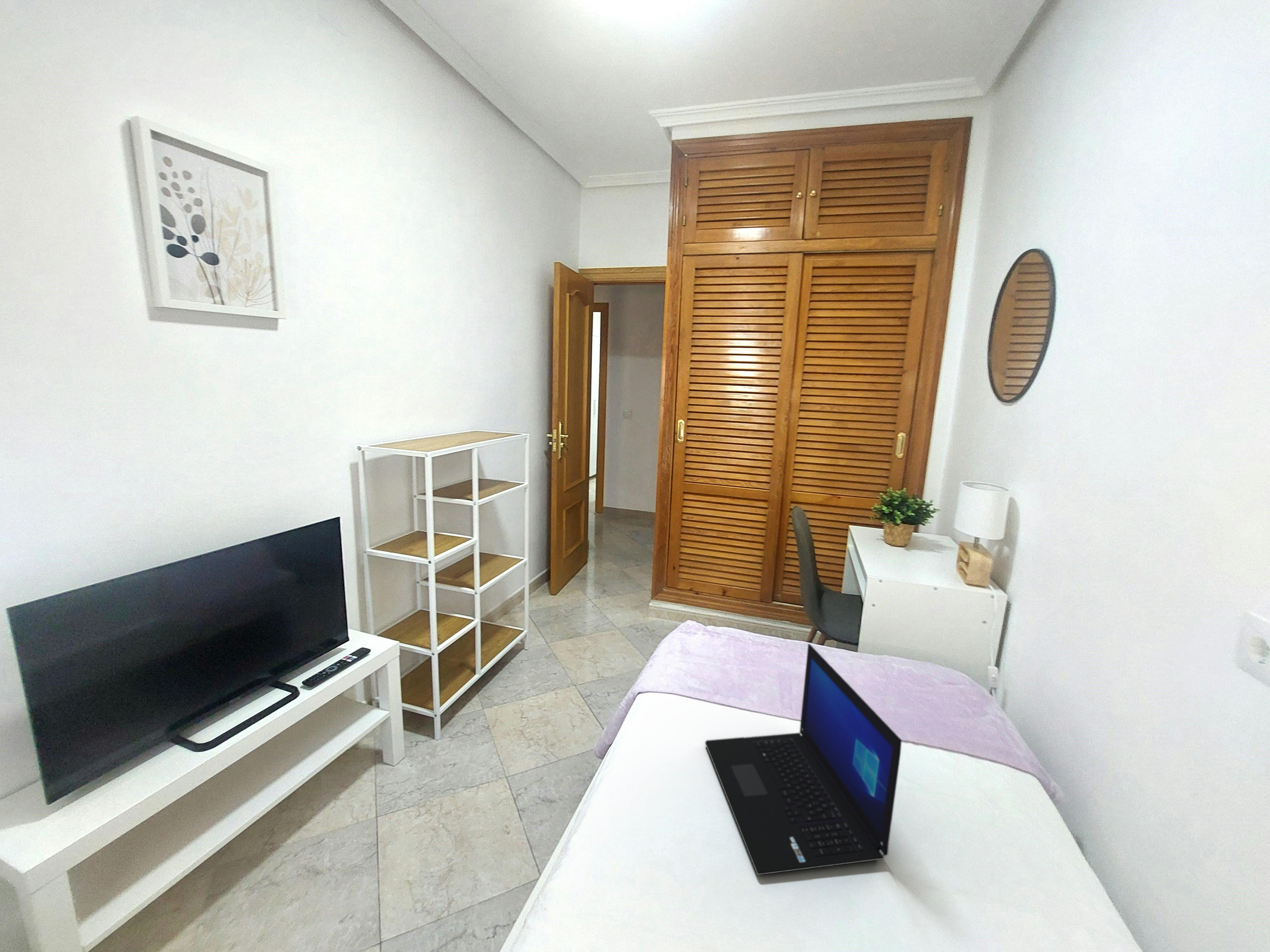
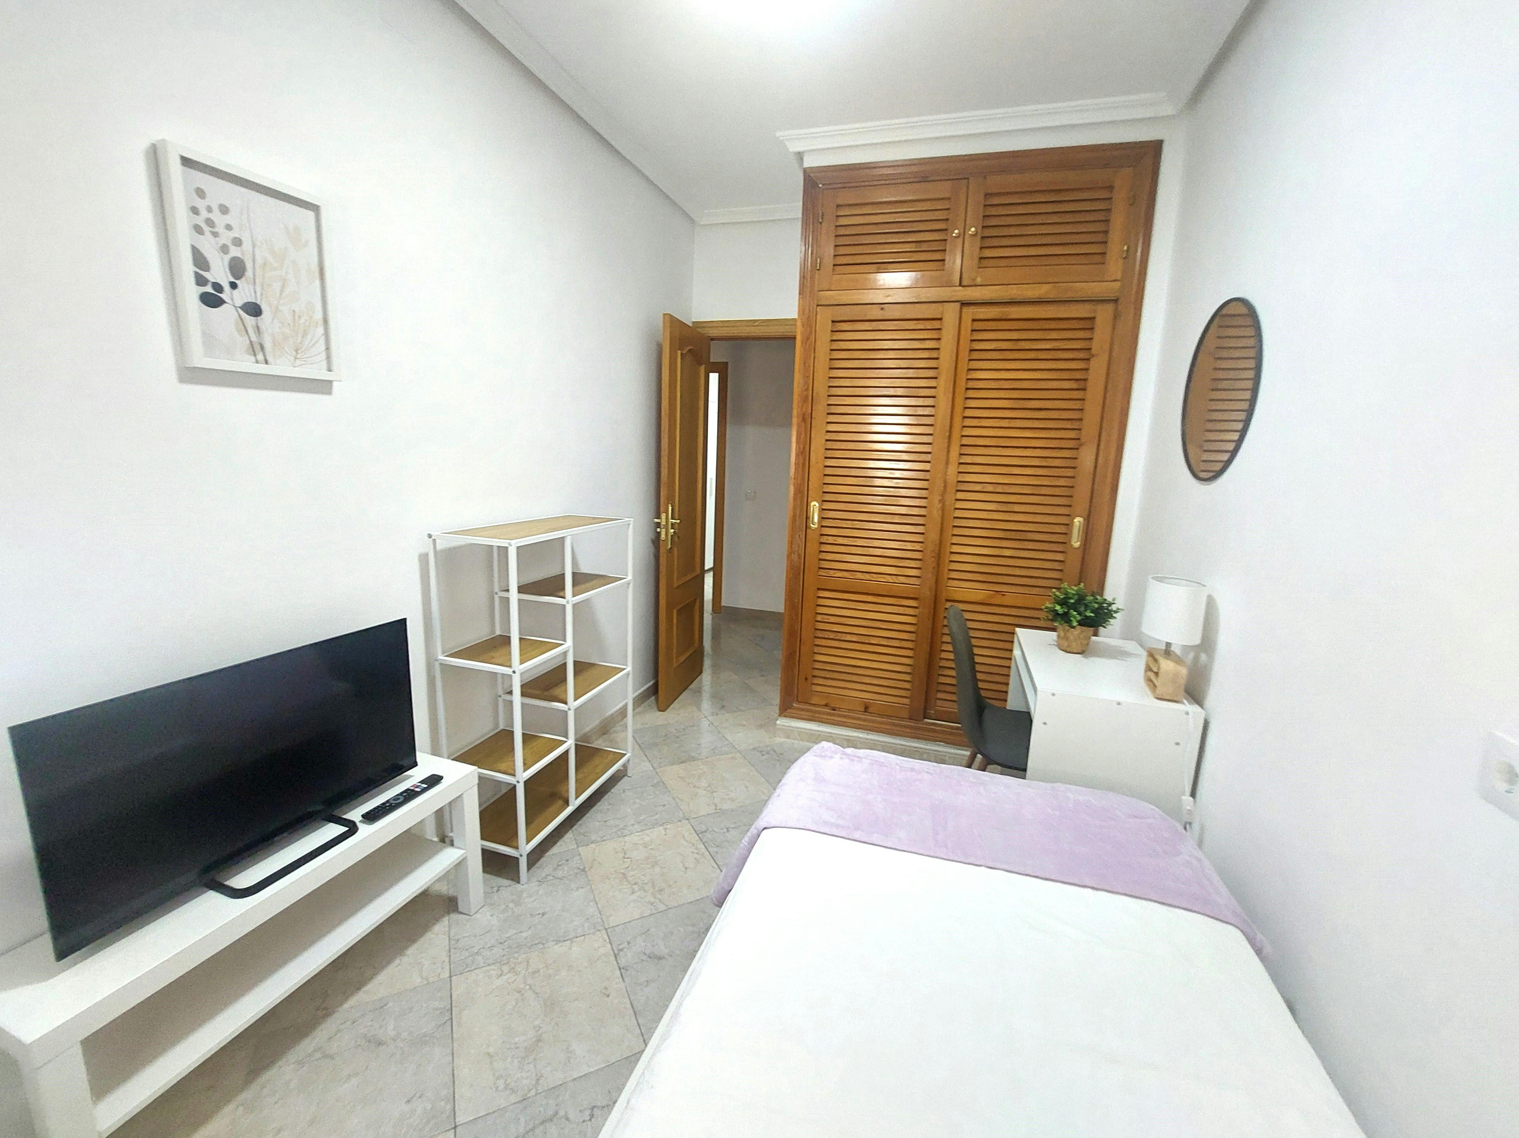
- laptop [705,643,902,875]
